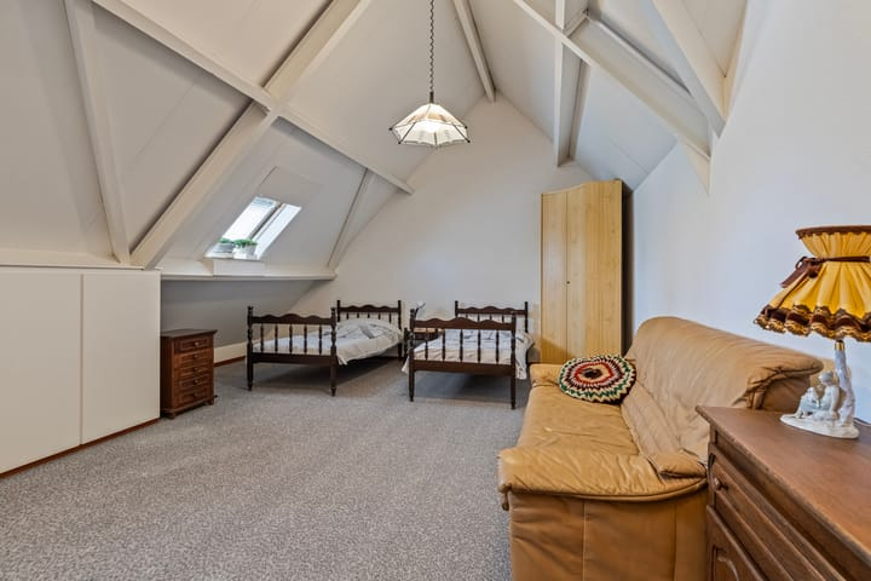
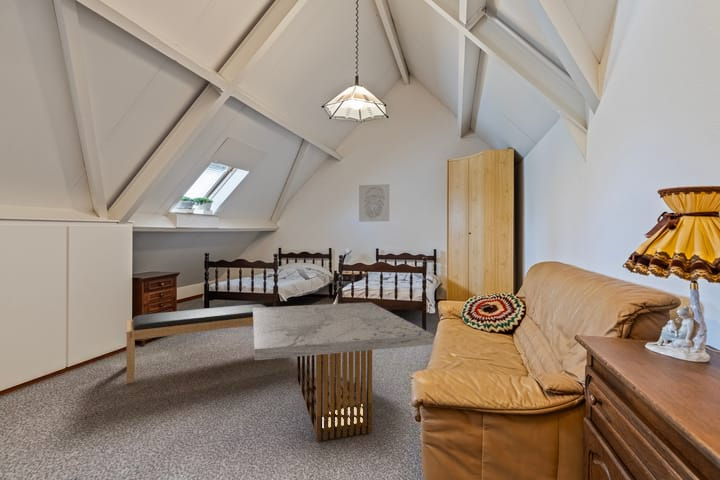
+ bench [126,303,267,384]
+ coffee table [252,301,434,442]
+ wall art [358,183,390,223]
